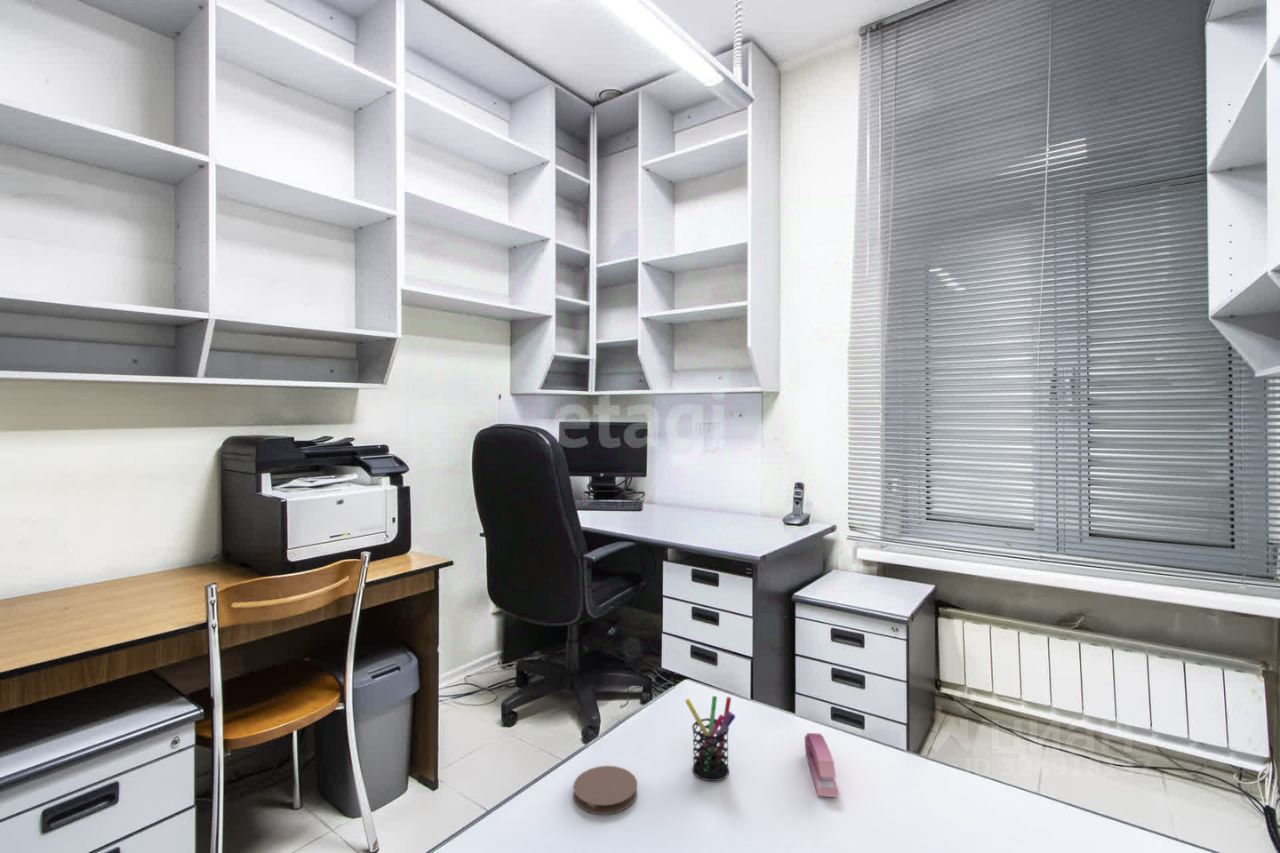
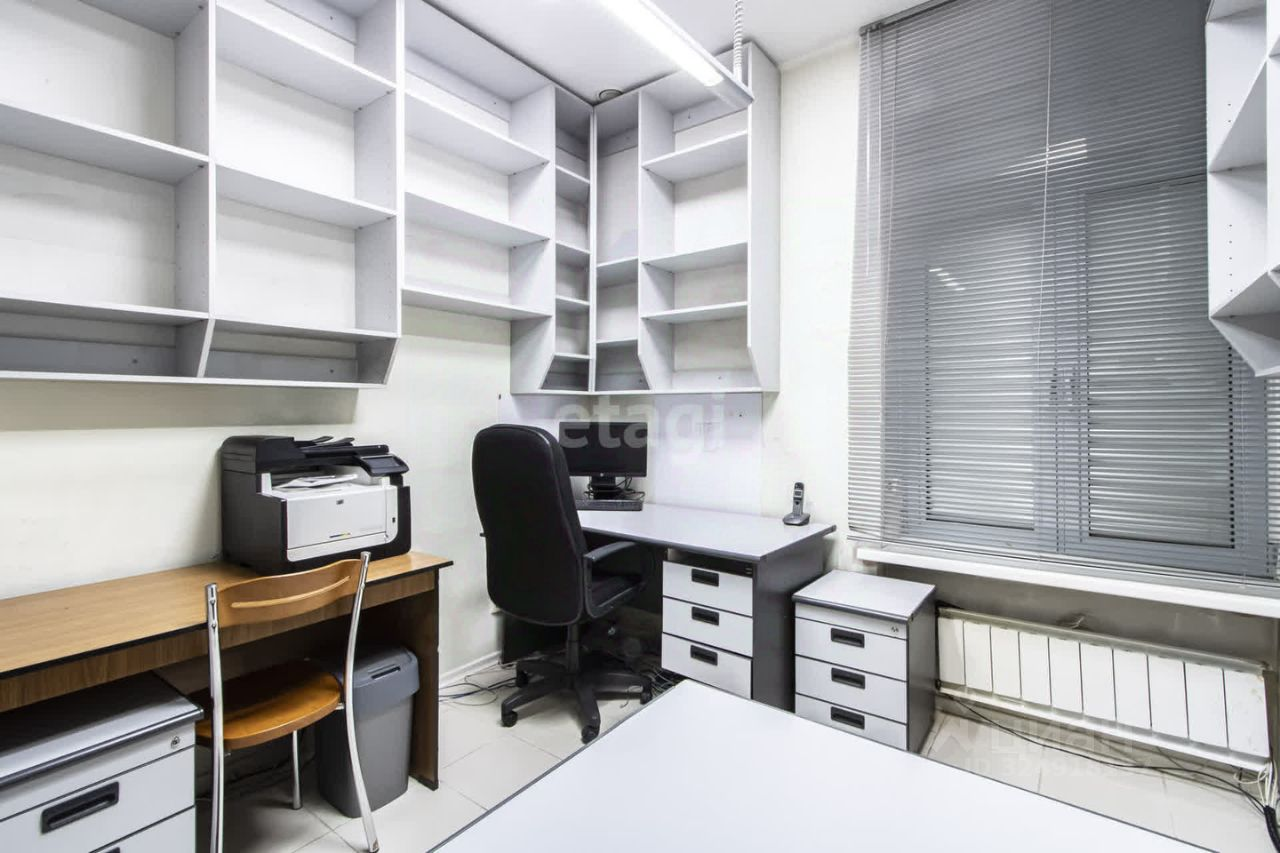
- pen holder [684,695,736,782]
- coaster [572,765,638,815]
- stapler [804,732,840,798]
